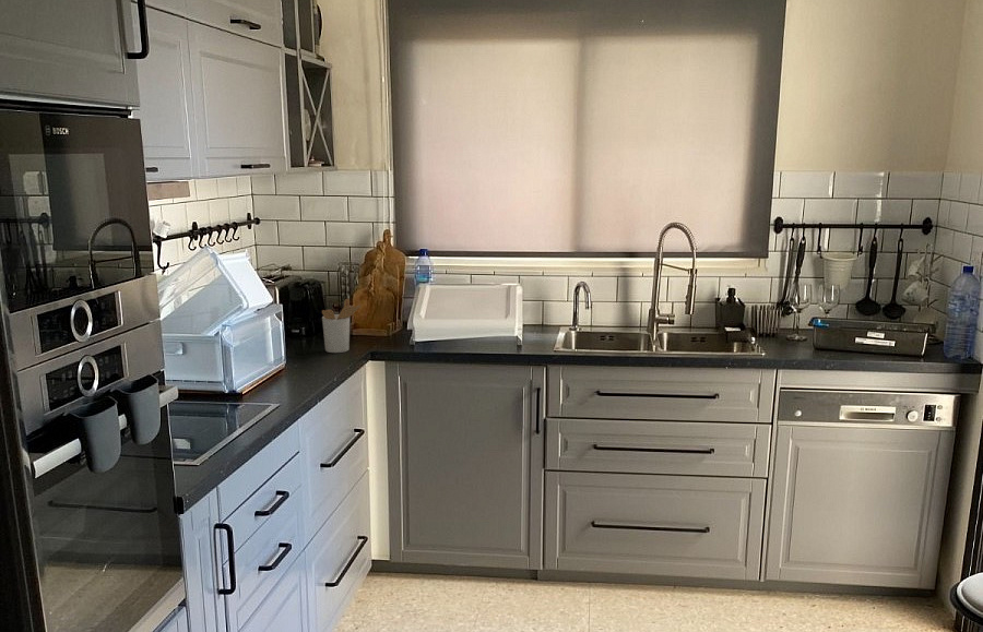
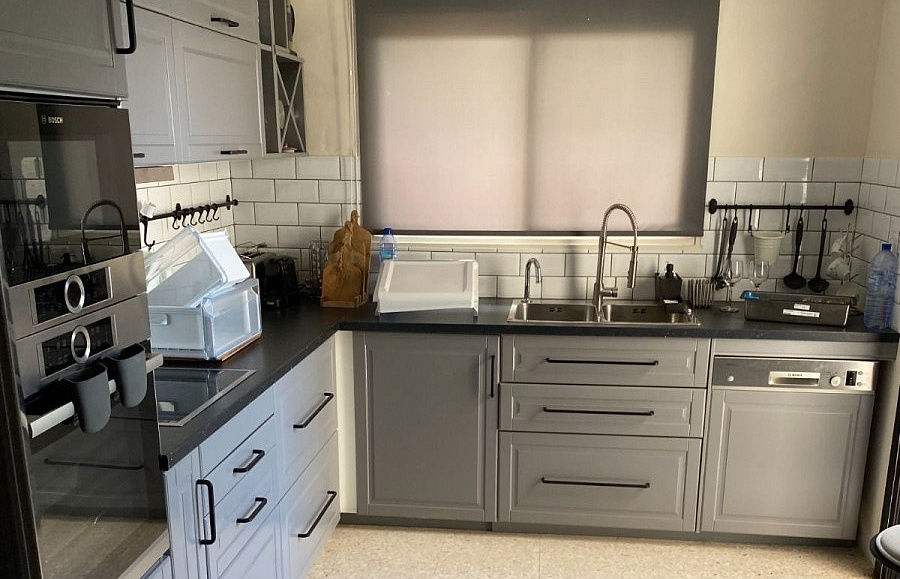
- utensil holder [321,298,362,354]
